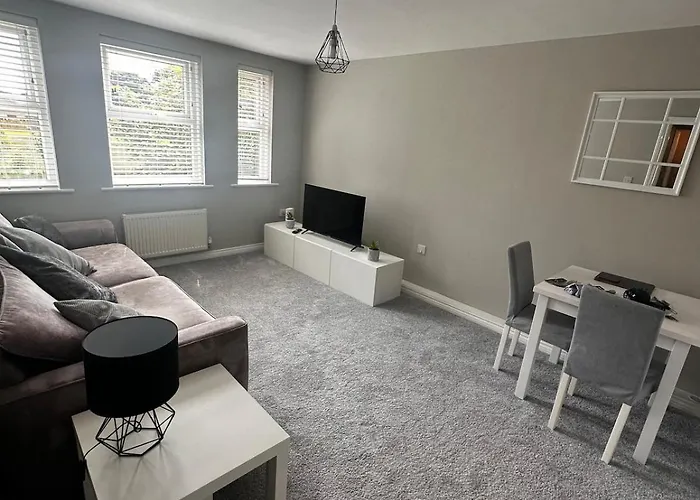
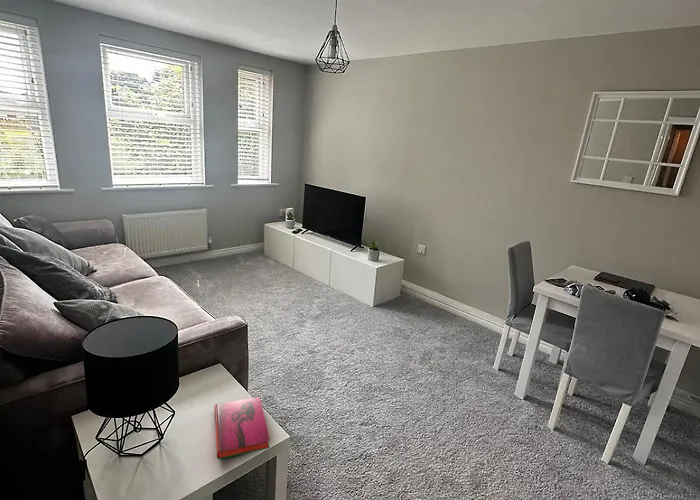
+ hardback book [213,396,271,460]
